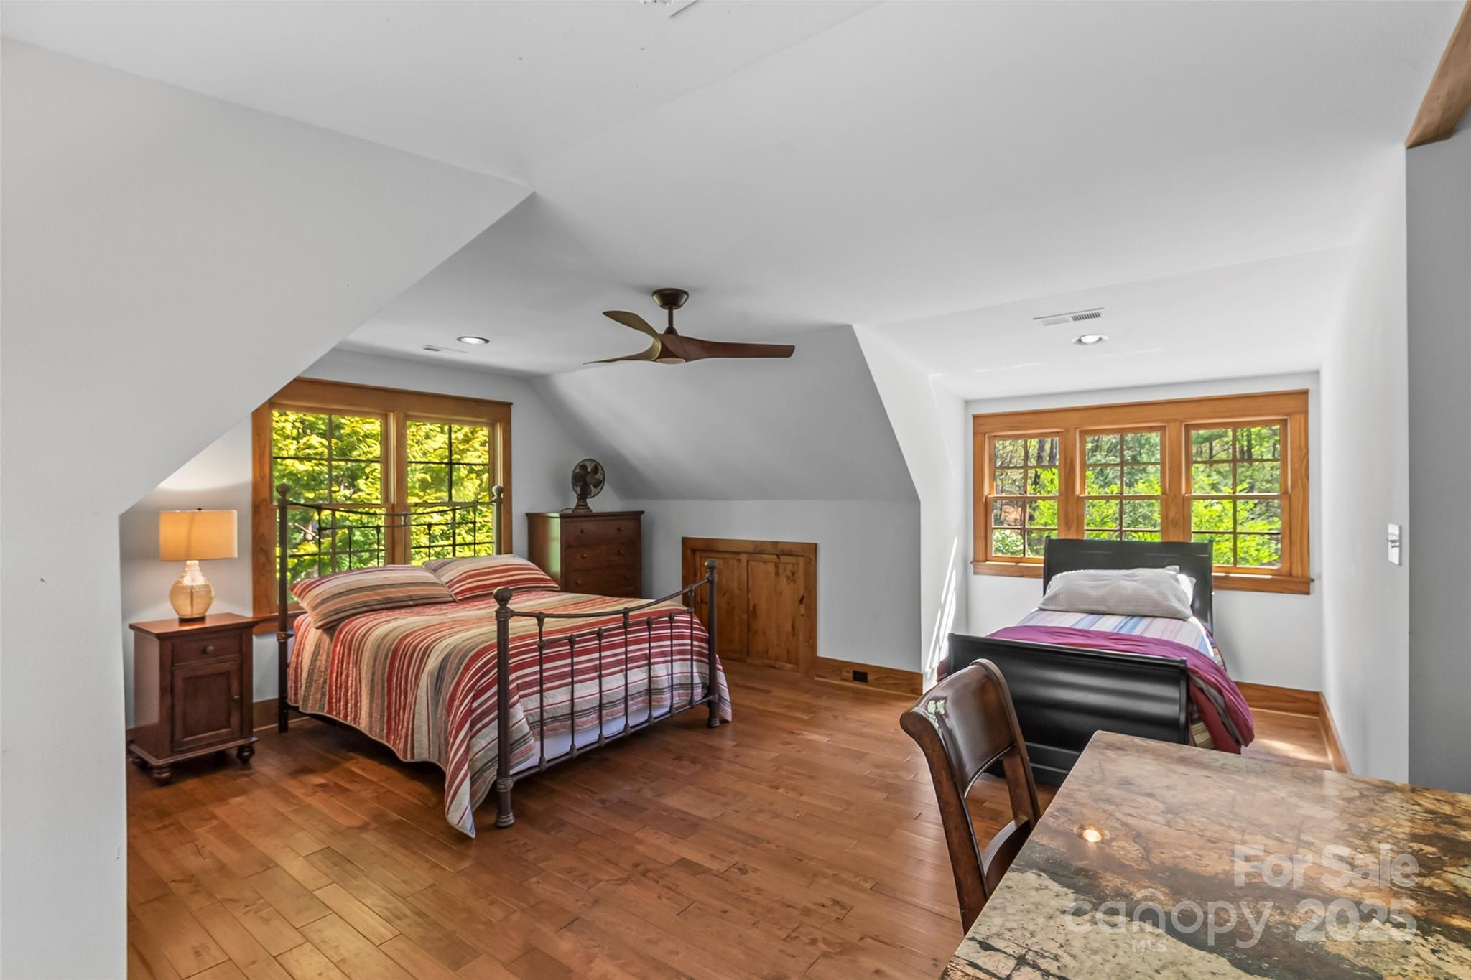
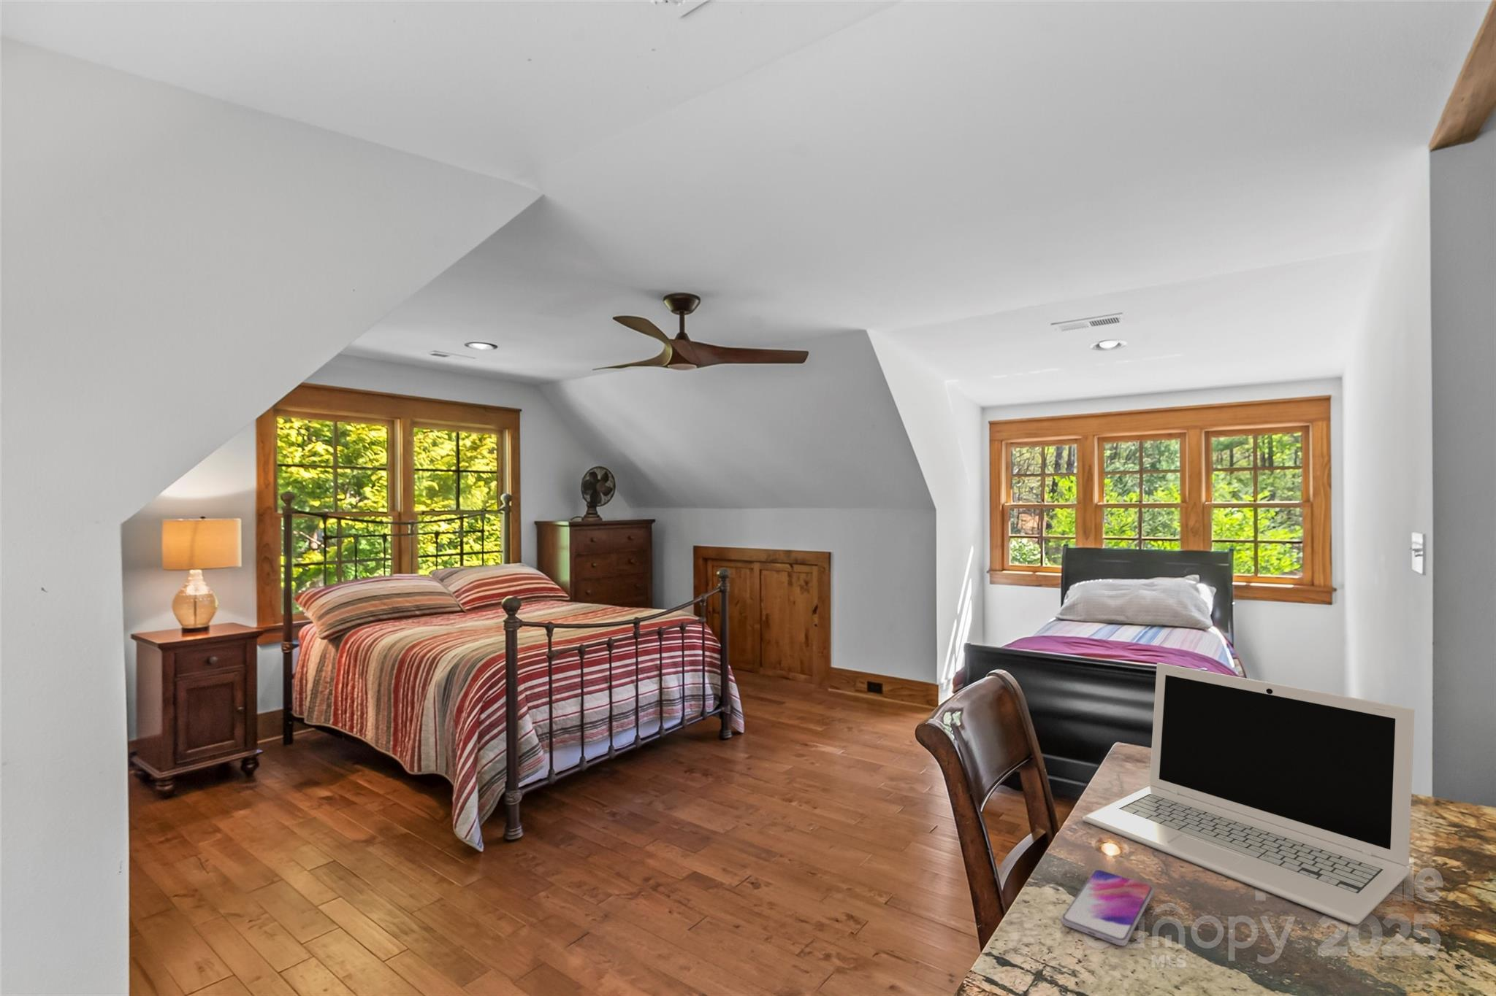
+ smartphone [1061,869,1155,946]
+ laptop [1082,661,1415,925]
